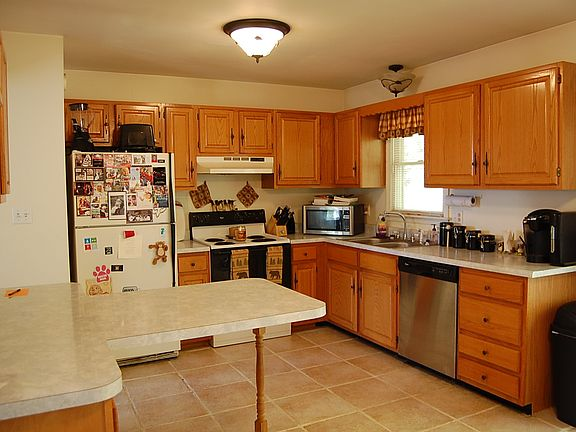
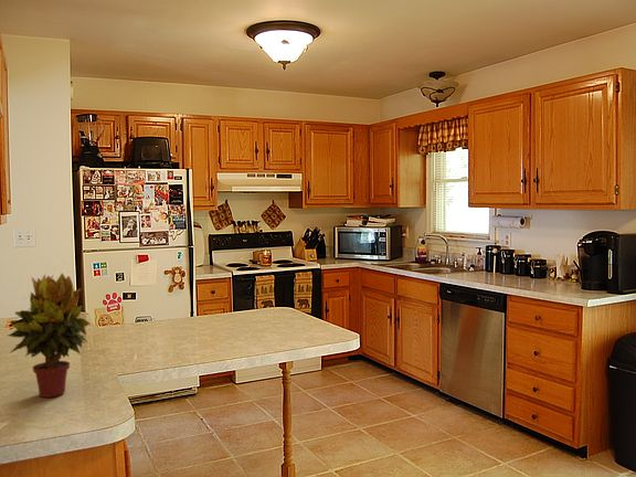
+ potted plant [6,273,91,399]
